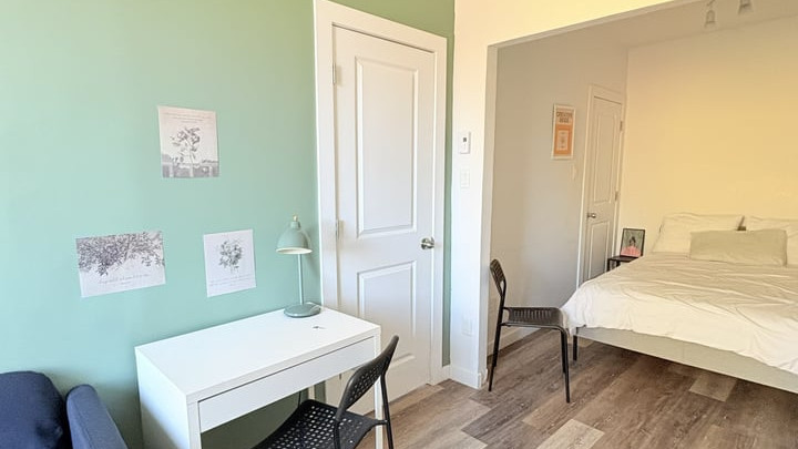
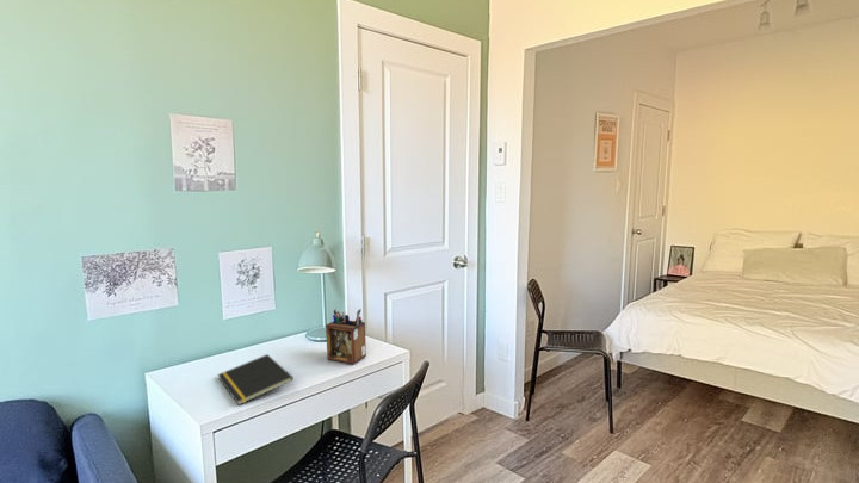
+ notepad [217,353,295,407]
+ desk organizer [325,308,367,365]
